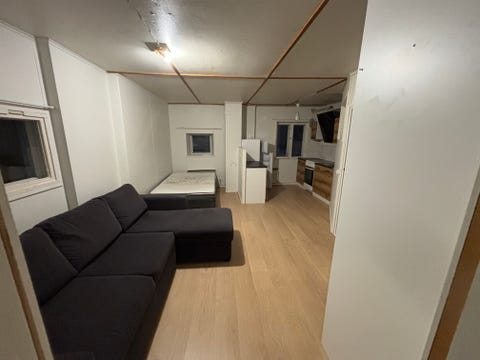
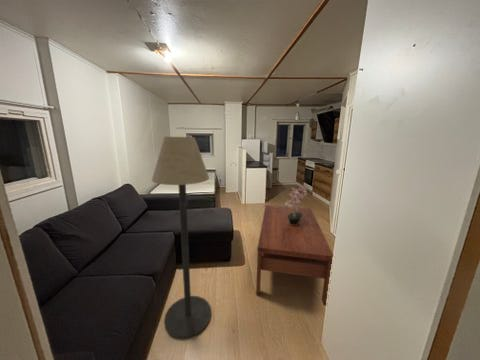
+ coffee table [255,204,334,307]
+ floor lamp [151,136,212,340]
+ potted plant [284,186,308,225]
